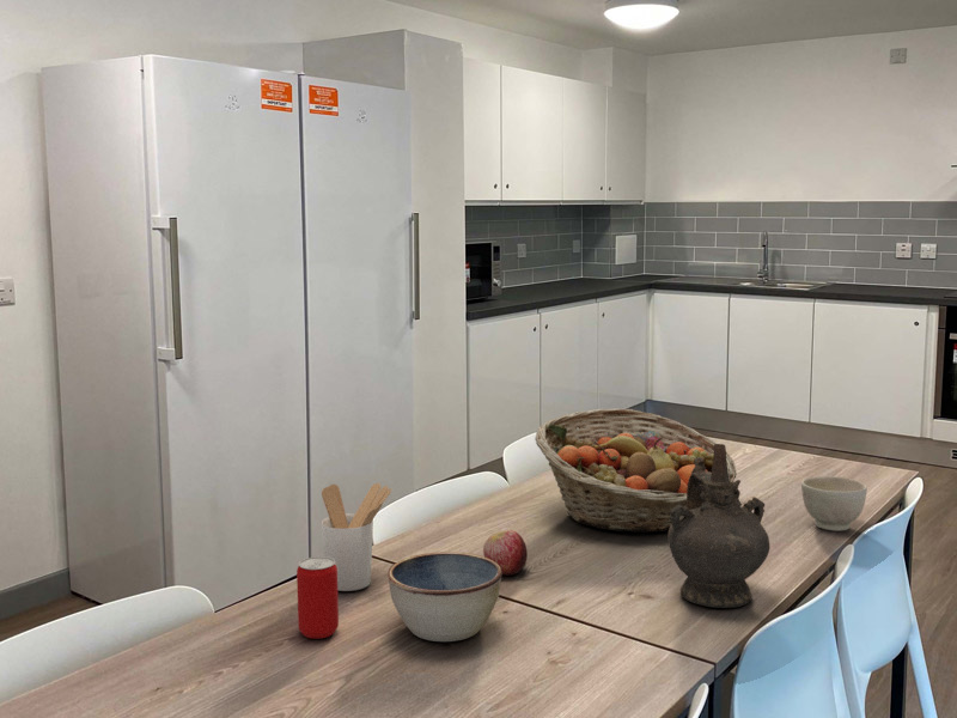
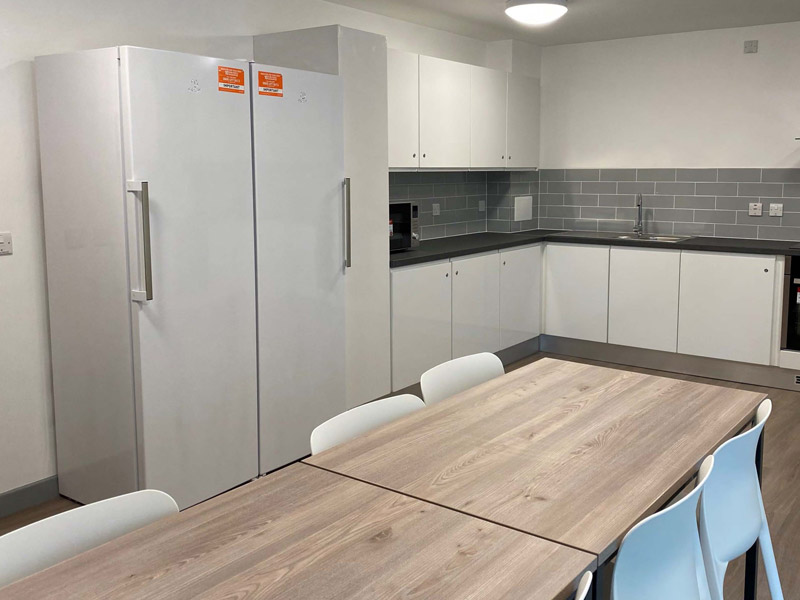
- ceremonial vessel [666,443,770,609]
- utensil holder [321,482,392,592]
- bowl [386,550,502,643]
- apple [482,529,529,577]
- beverage can [295,555,340,640]
- bowl [800,475,868,533]
- fruit basket [534,408,737,534]
